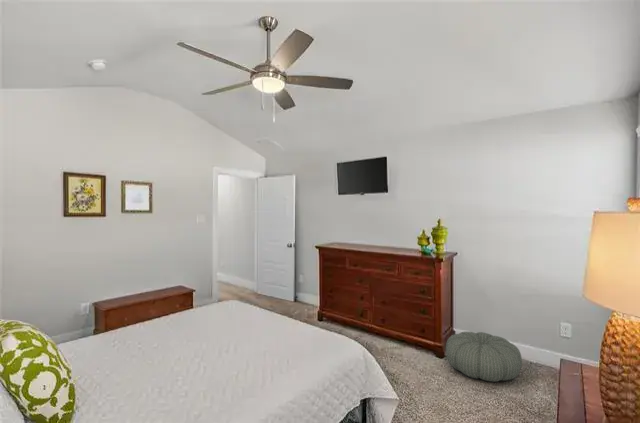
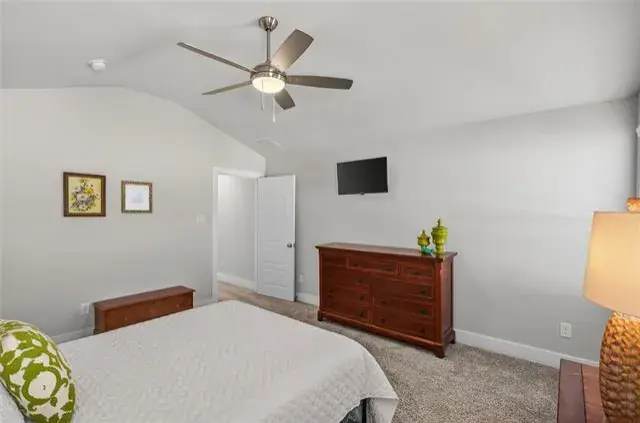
- pouf [445,331,523,383]
